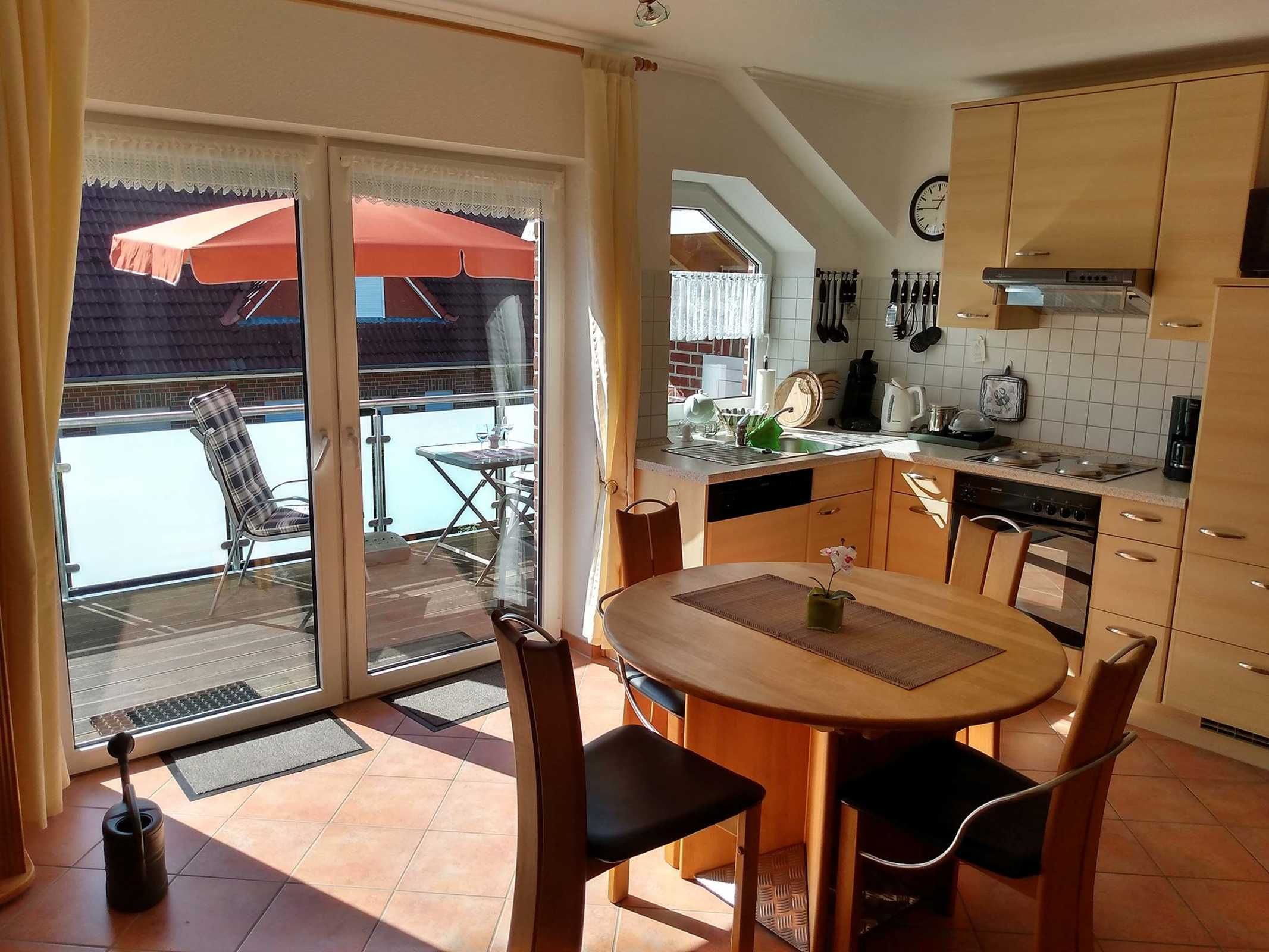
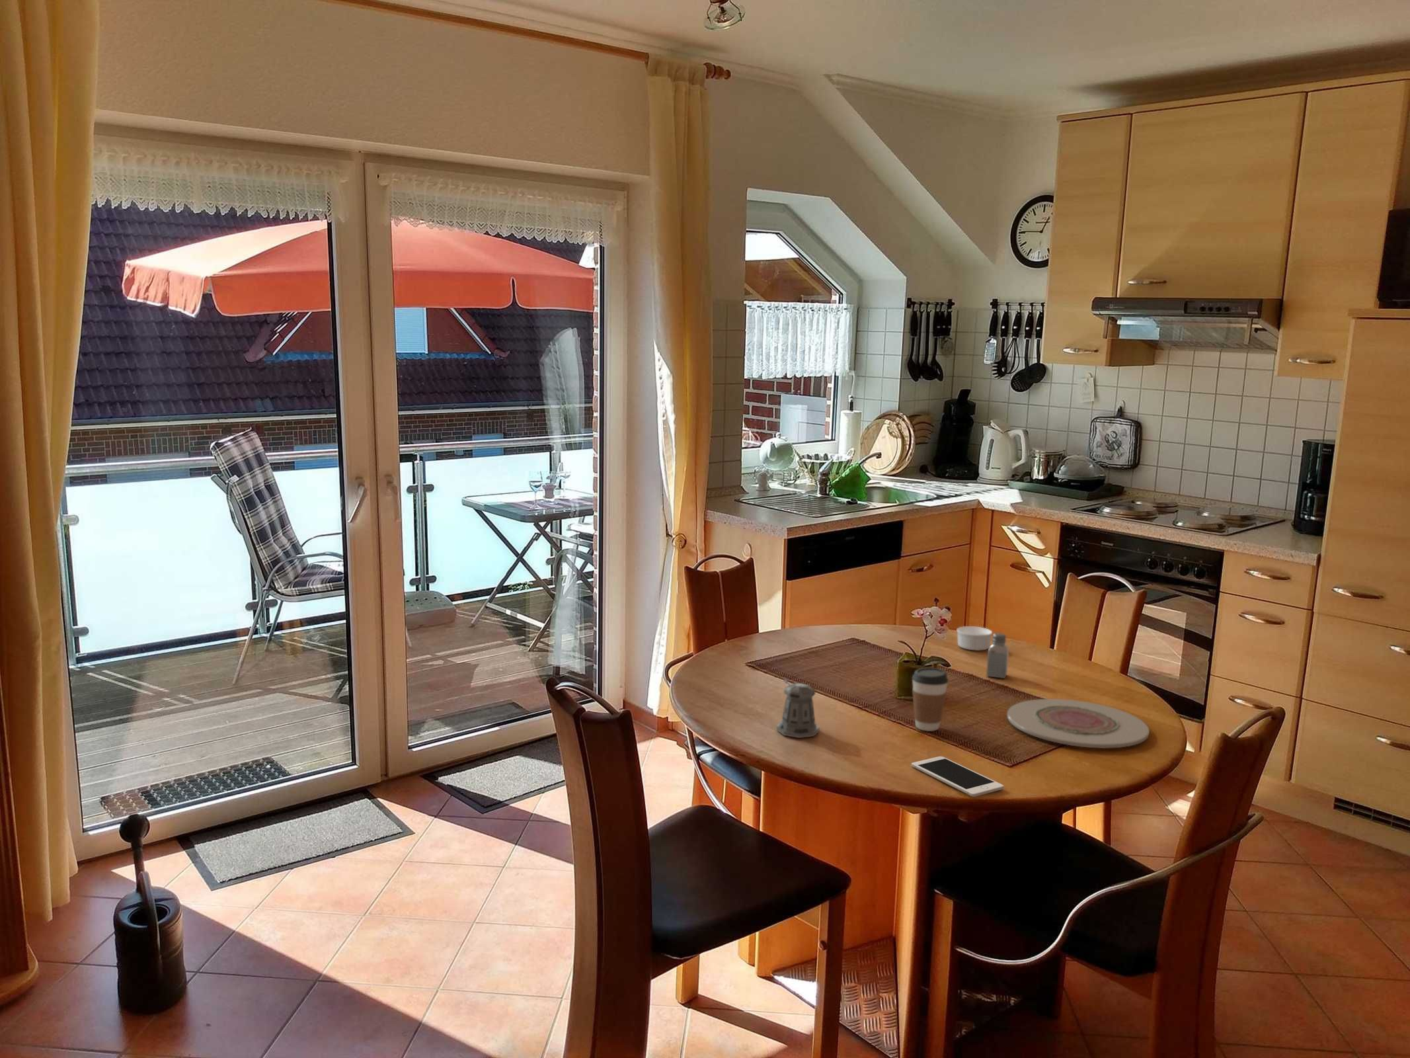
+ saltshaker [986,632,1009,679]
+ plate [1006,698,1150,749]
+ ramekin [957,626,993,651]
+ pepper shaker [776,678,820,739]
+ cell phone [911,756,1004,798]
+ coffee cup [911,667,949,732]
